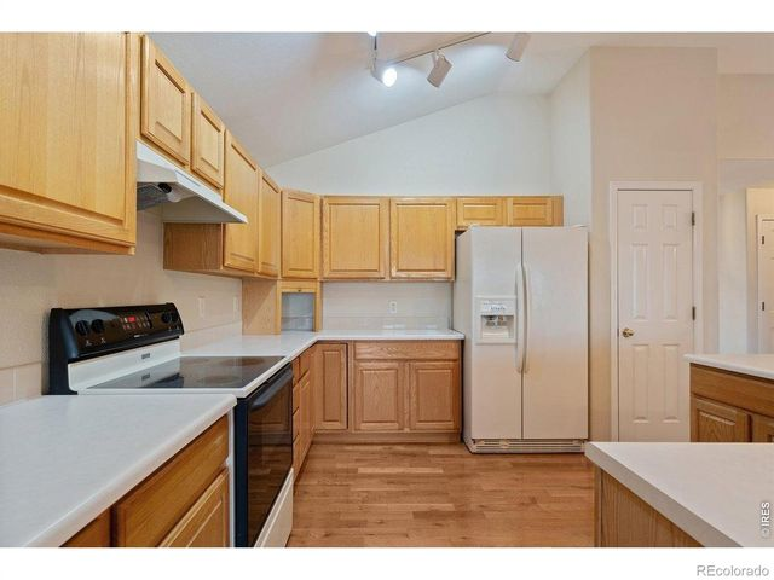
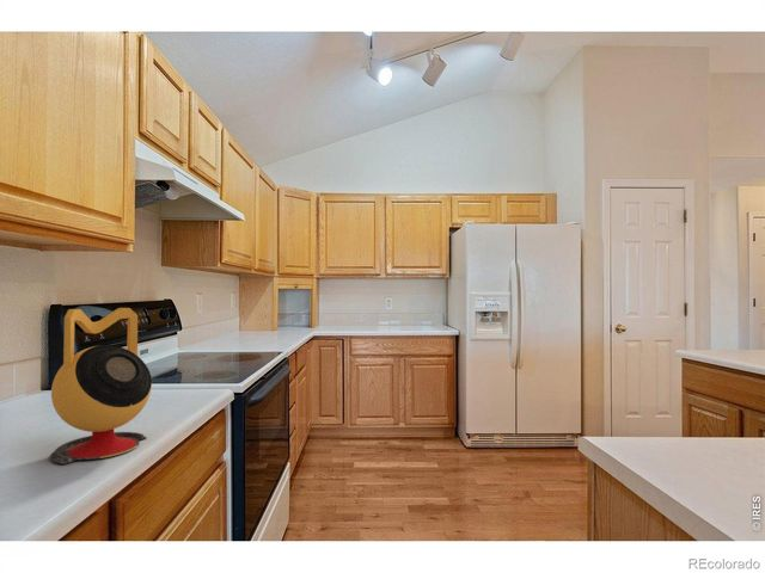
+ kettle [49,307,153,466]
